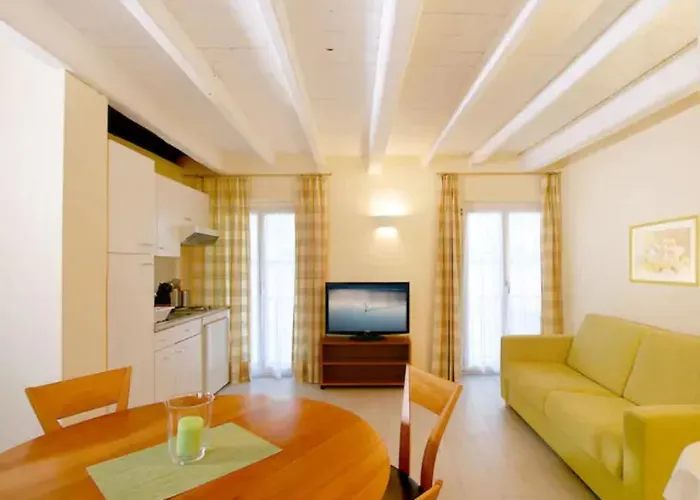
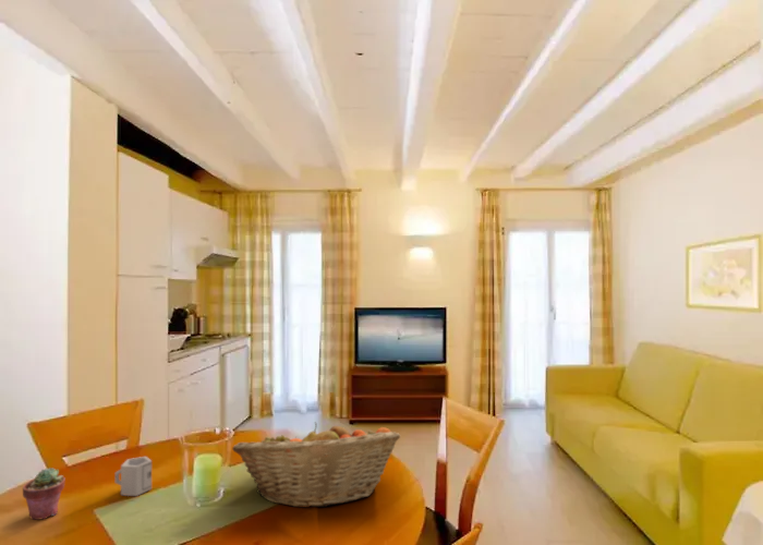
+ fruit basket [231,421,401,509]
+ potted succulent [22,467,66,521]
+ cup [114,456,153,497]
